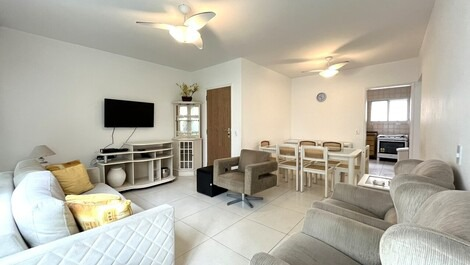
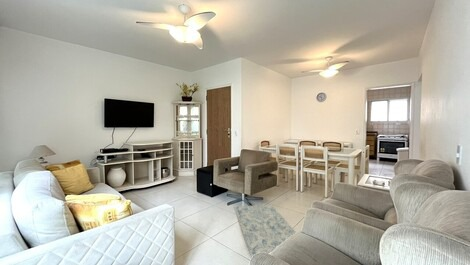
+ rug [233,204,297,258]
